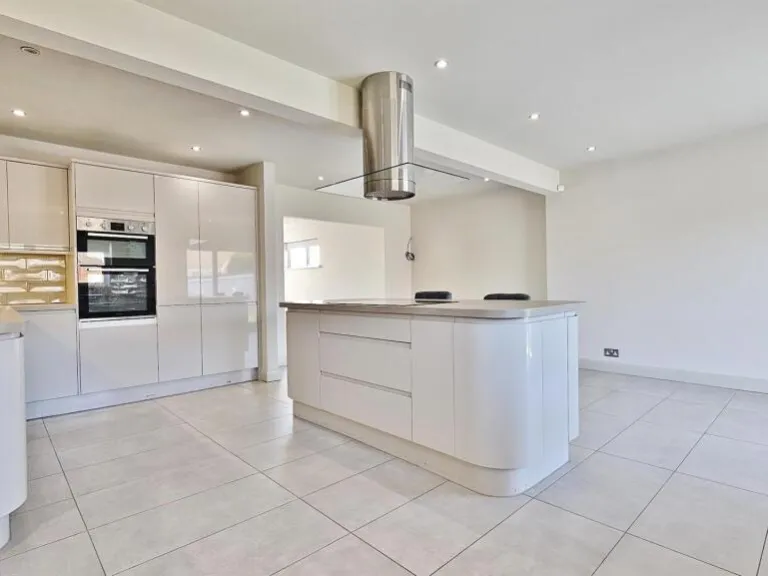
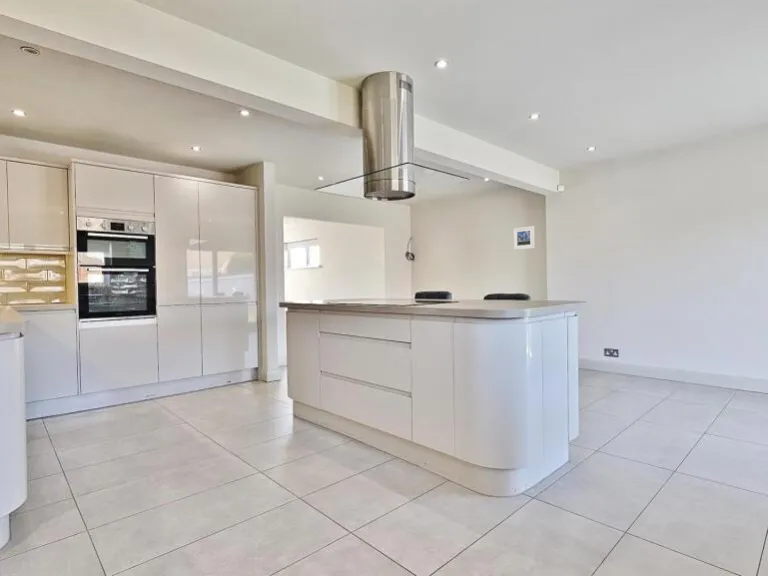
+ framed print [513,225,536,251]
